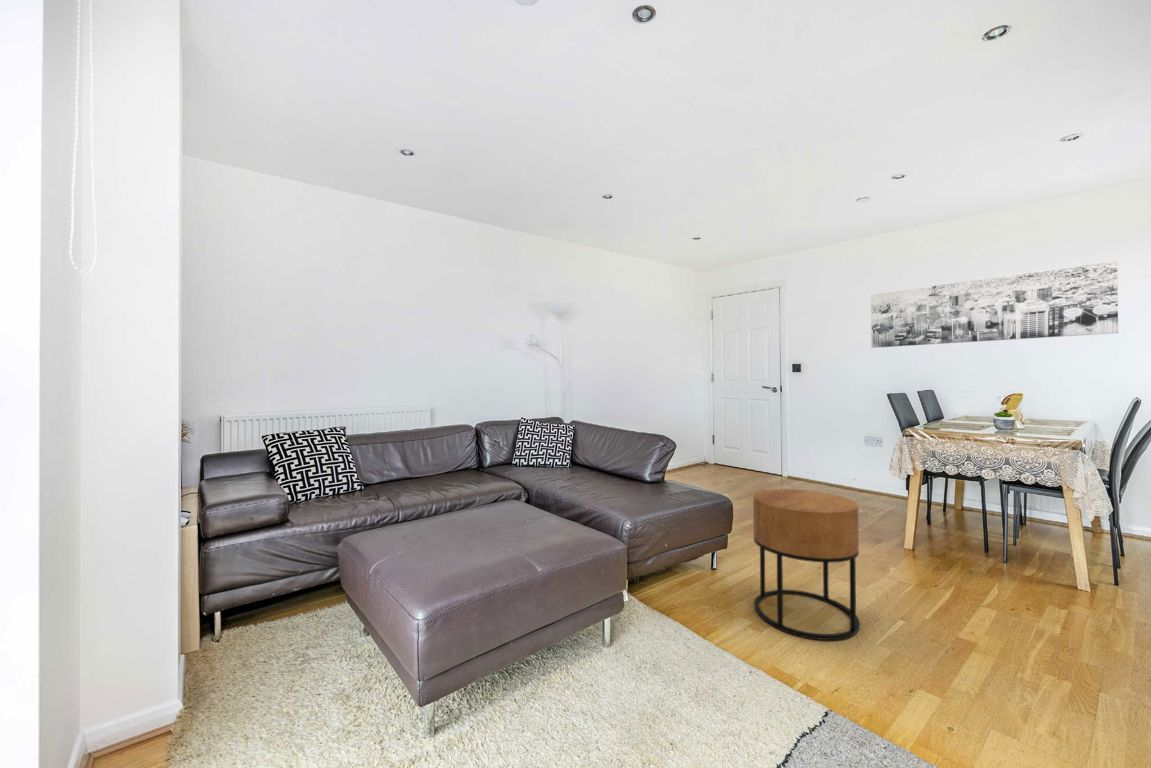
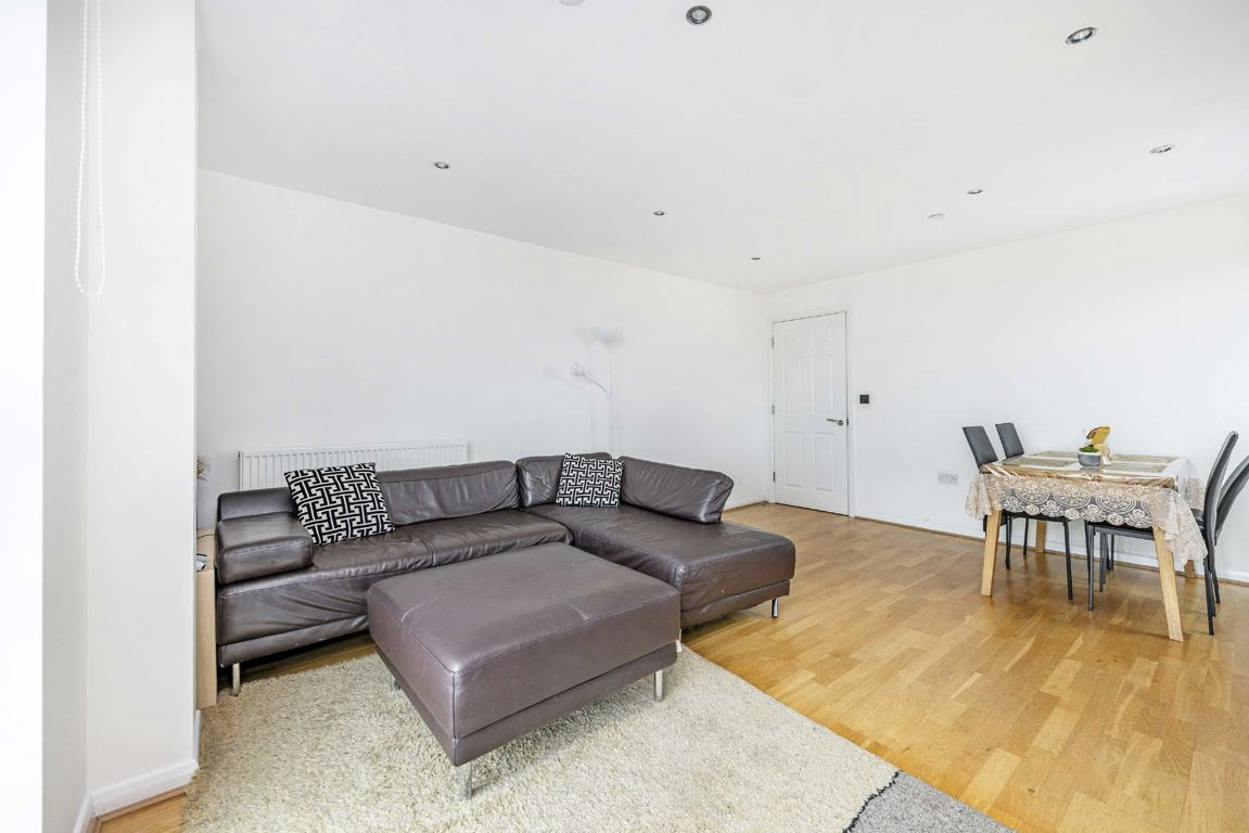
- side table [752,488,861,641]
- wall art [870,260,1119,349]
